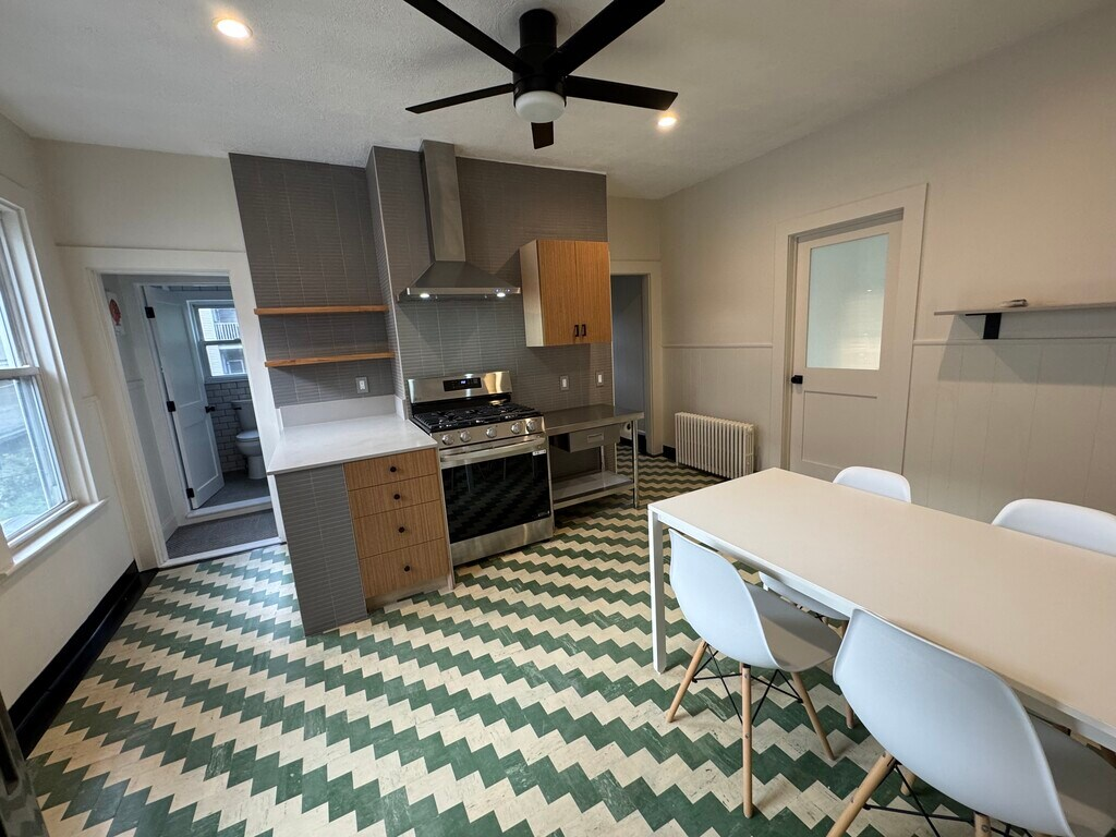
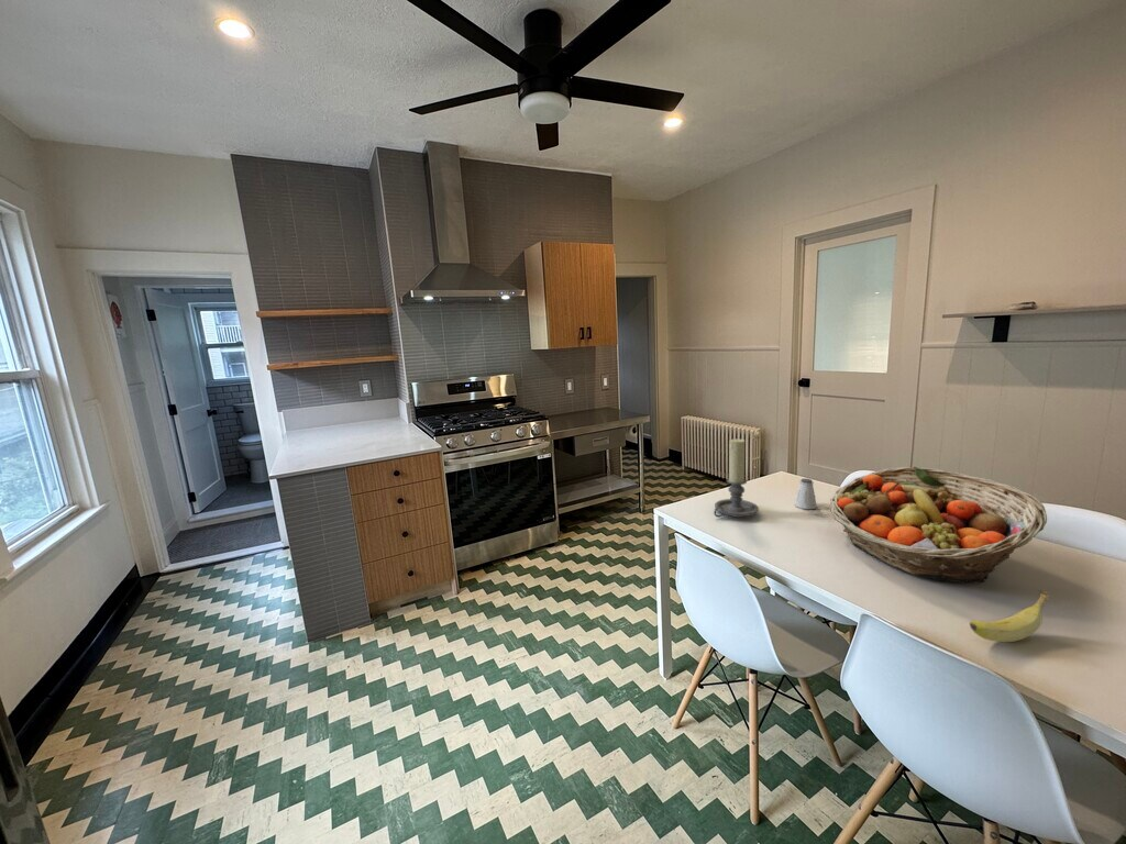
+ saltshaker [794,478,818,510]
+ fruit basket [829,466,1048,584]
+ candle holder [713,437,760,519]
+ banana [969,589,1051,643]
